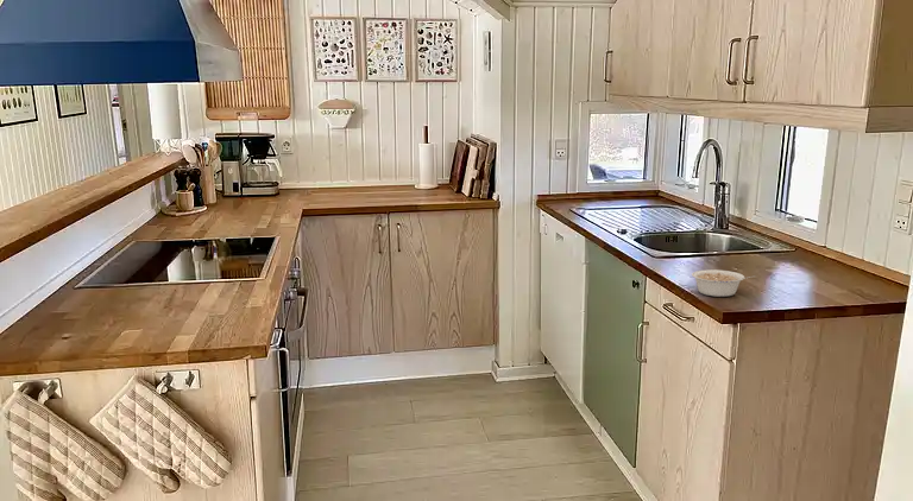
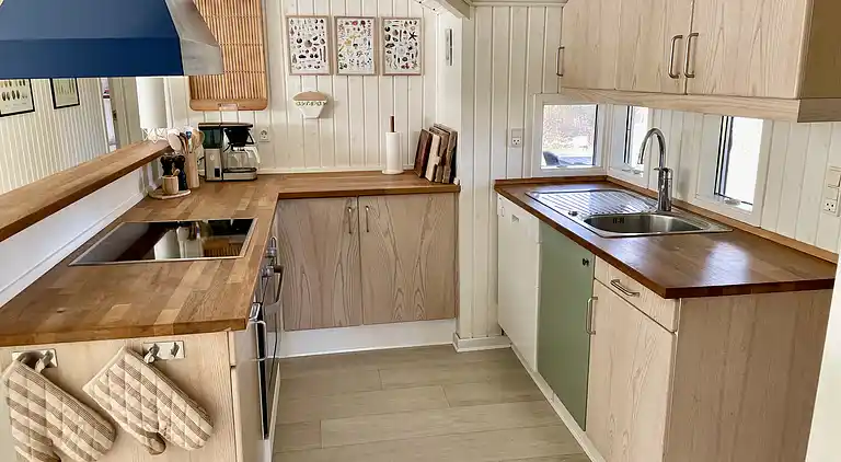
- legume [691,268,756,298]
